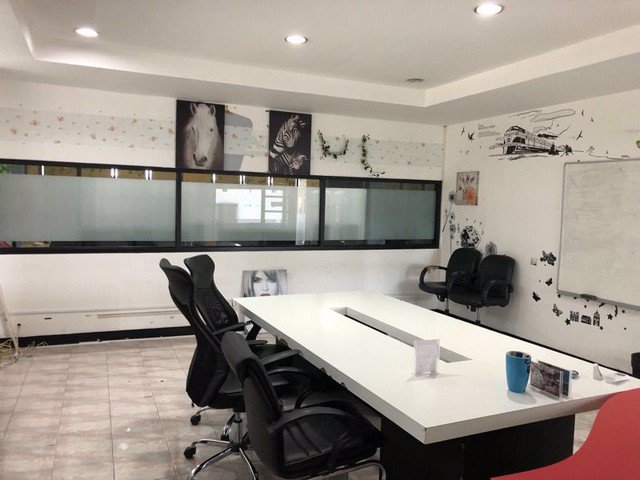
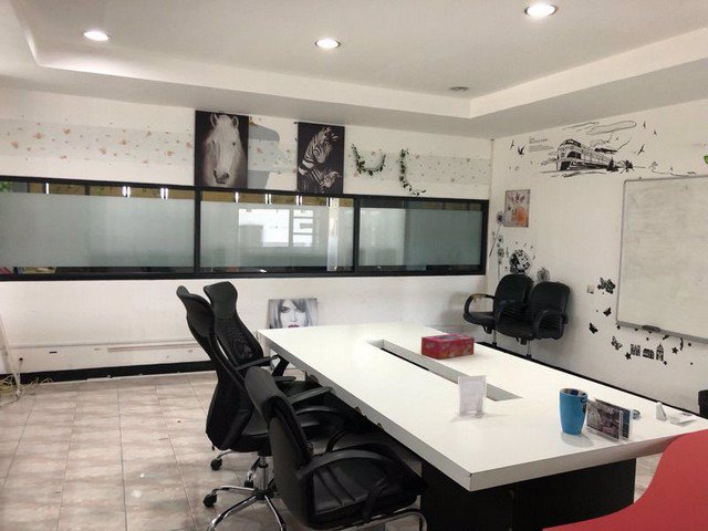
+ tissue box [420,333,476,360]
